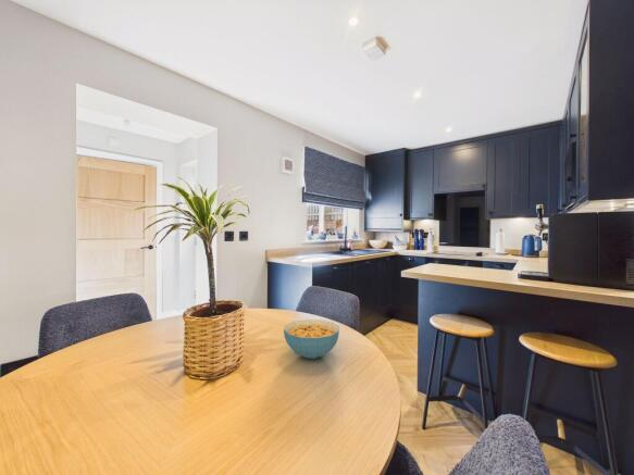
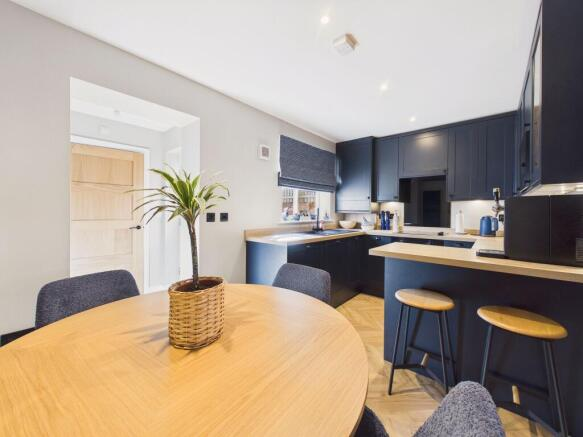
- cereal bowl [283,318,340,360]
